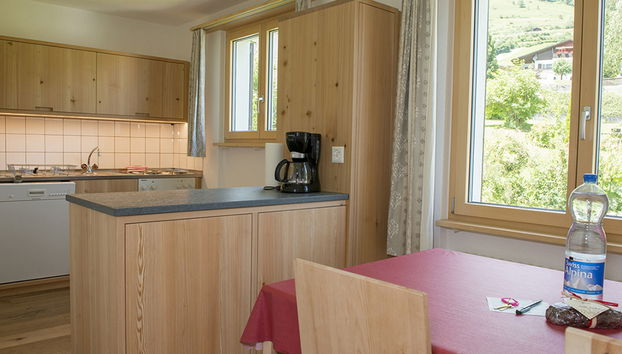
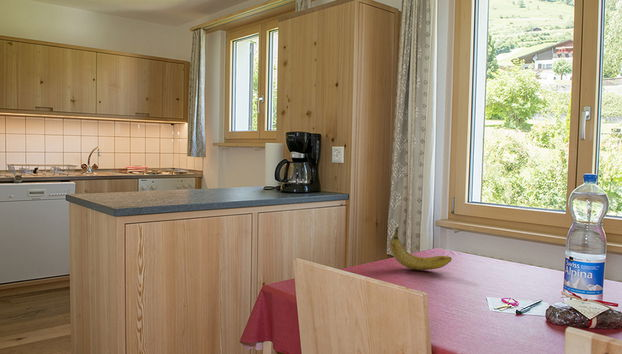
+ fruit [389,225,453,271]
